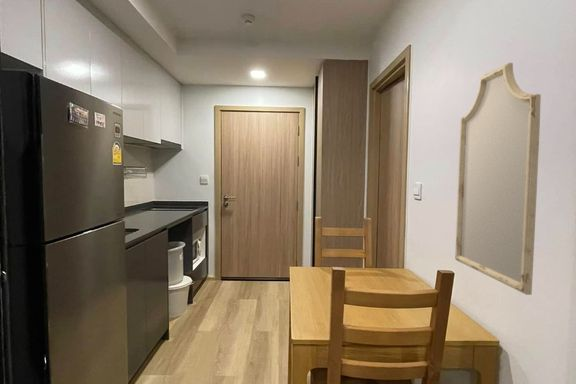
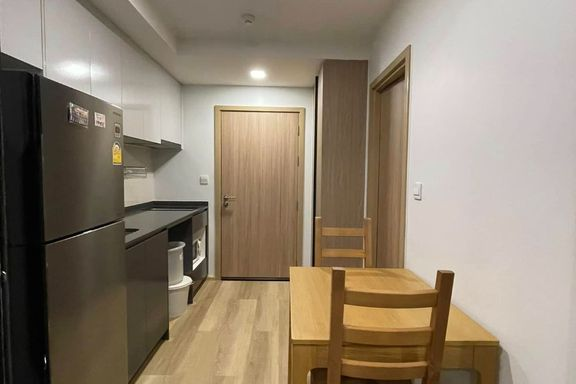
- home mirror [454,62,542,296]
